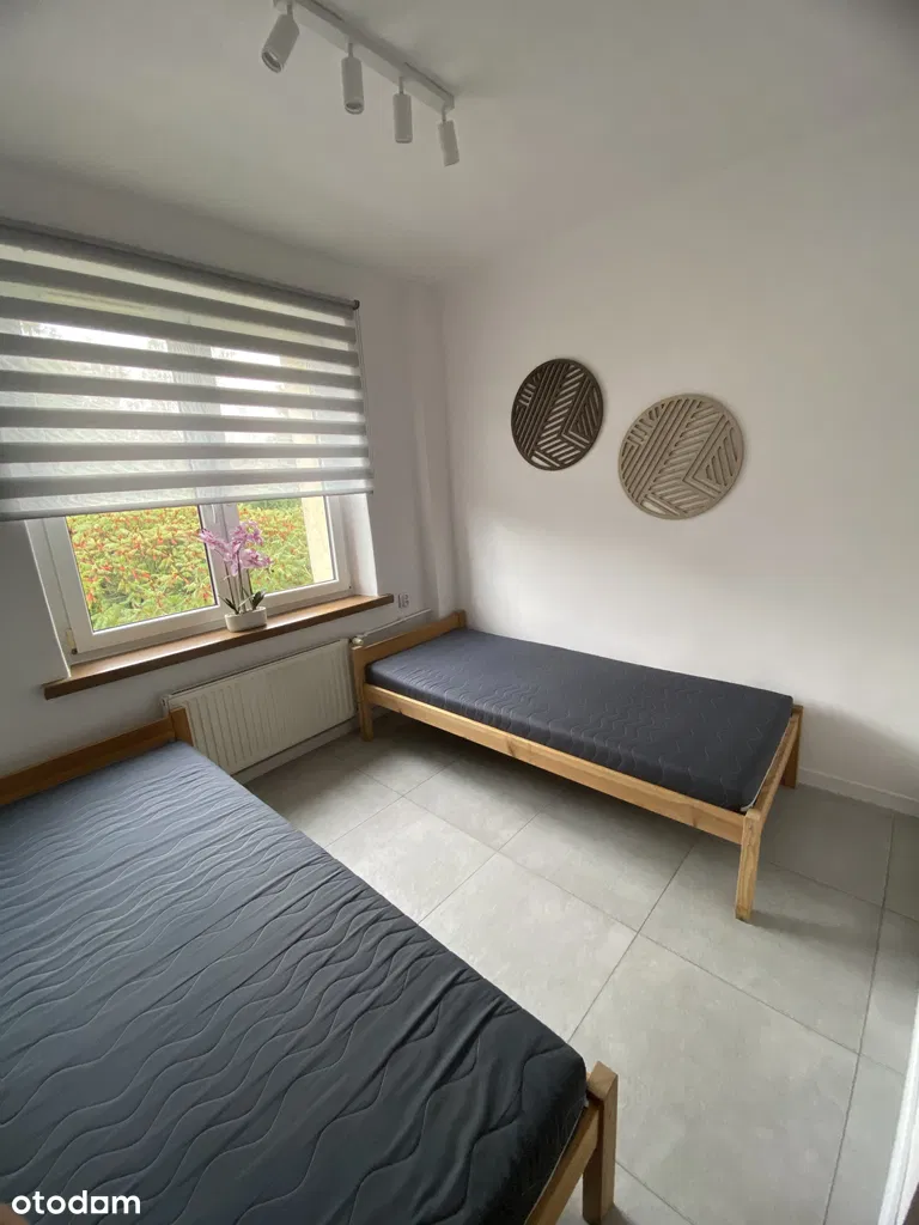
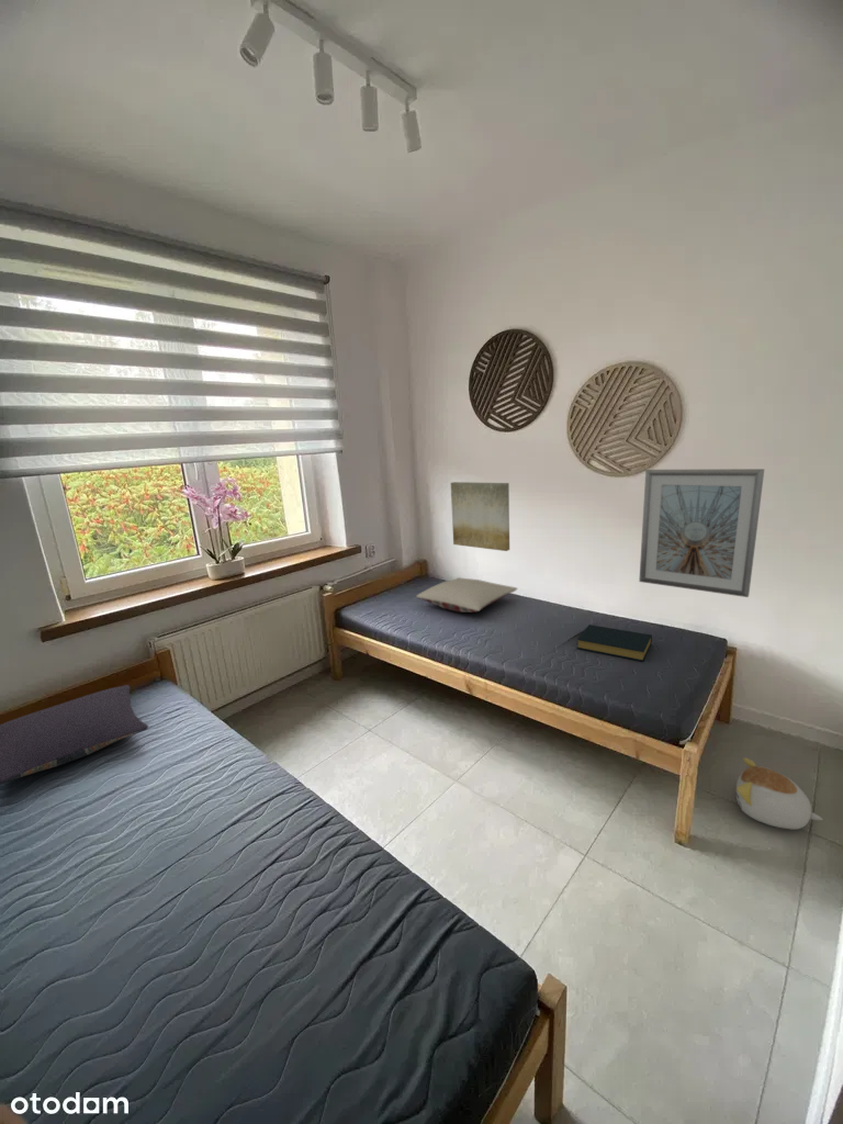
+ hardback book [576,623,653,662]
+ picture frame [638,468,765,598]
+ wall art [450,481,510,552]
+ pillow [0,684,149,786]
+ pillow [415,576,518,614]
+ plush toy [735,756,823,830]
